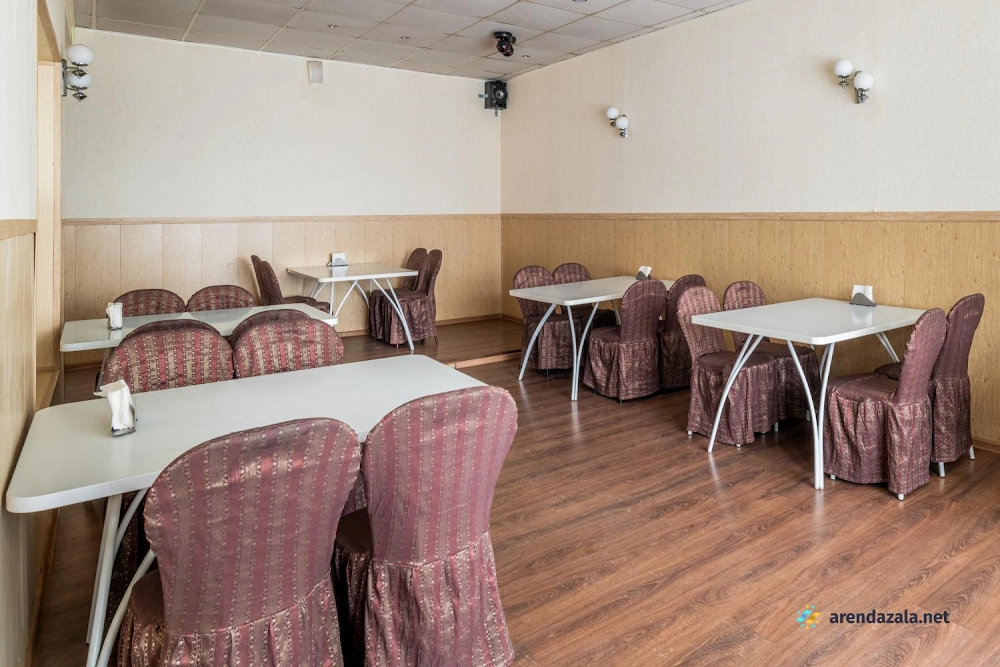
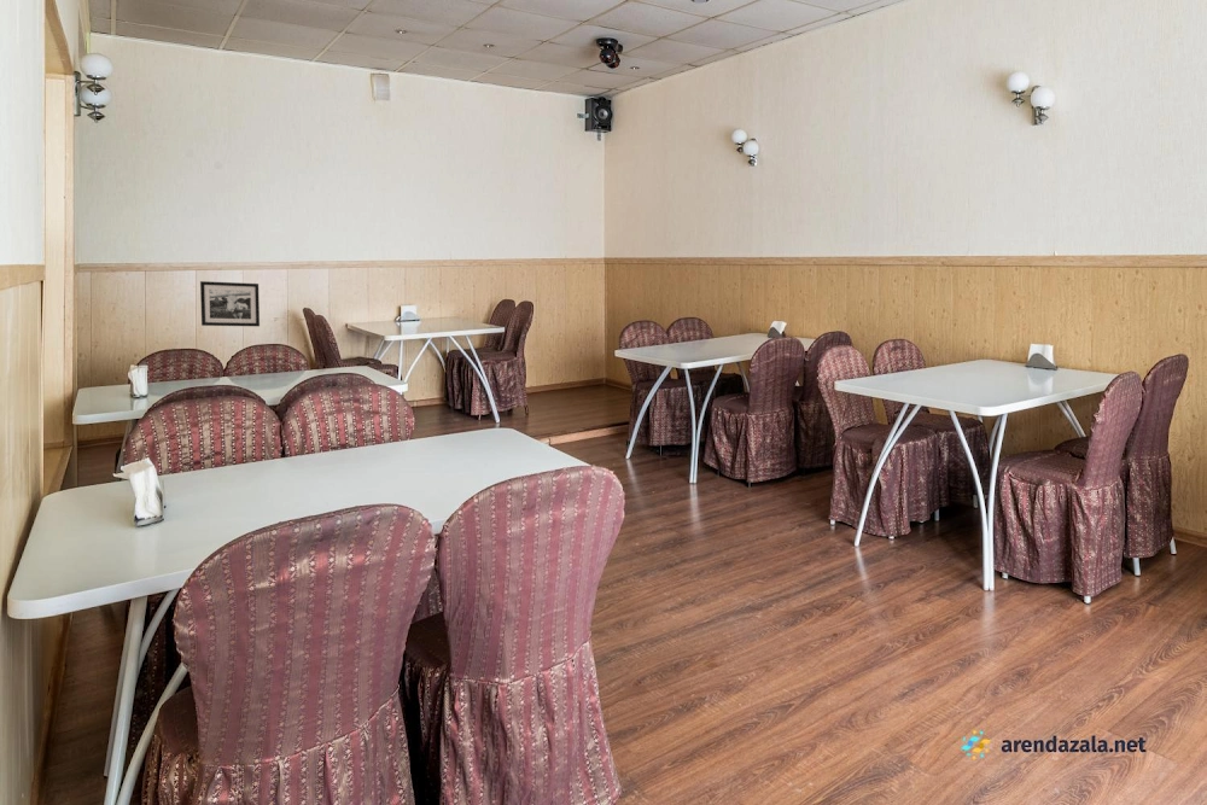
+ picture frame [199,280,261,327]
